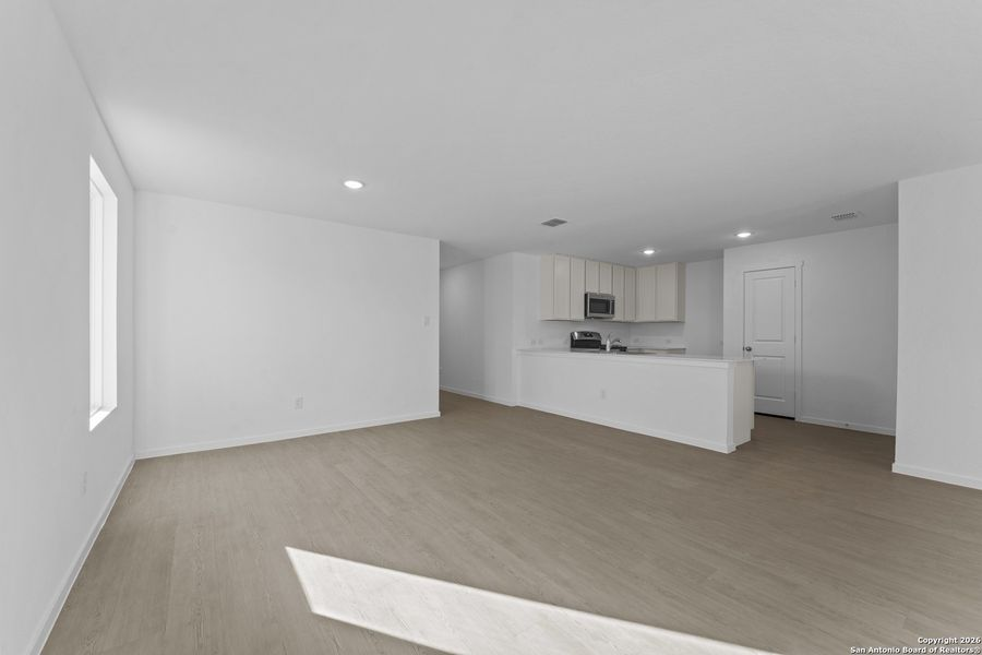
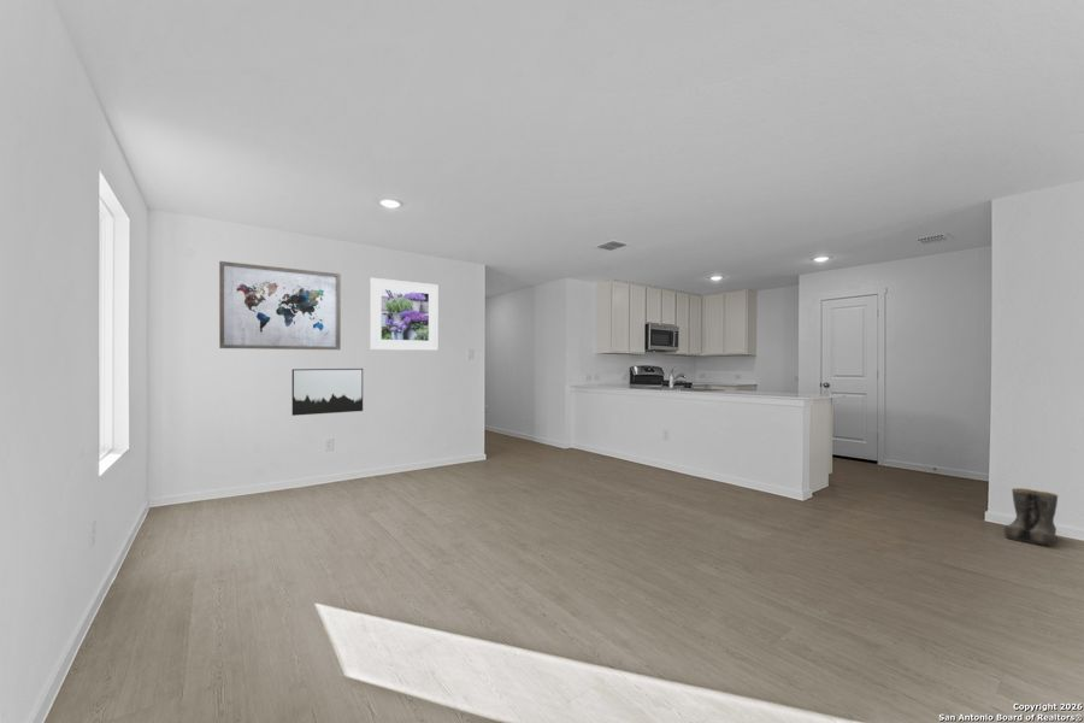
+ wall art [291,368,364,417]
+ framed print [369,277,438,352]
+ wall art [218,260,342,351]
+ boots [1003,487,1060,547]
